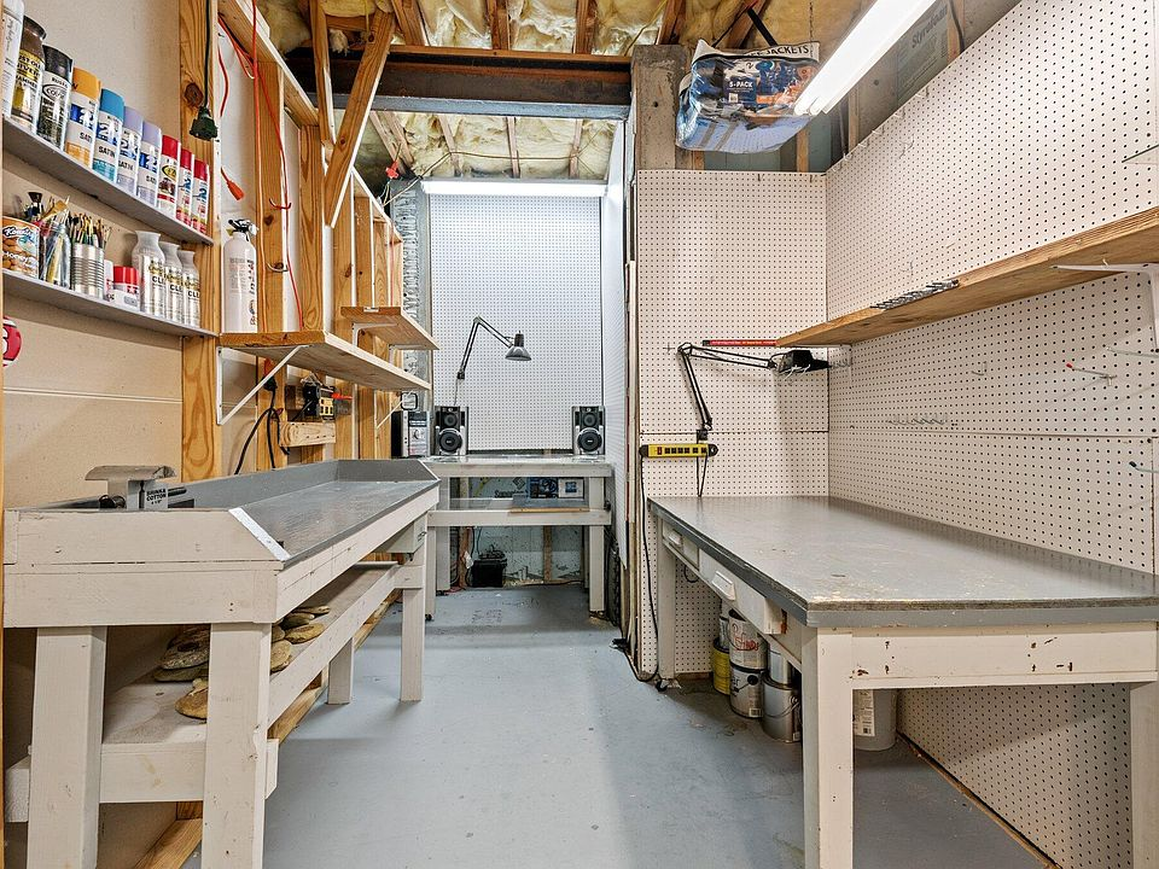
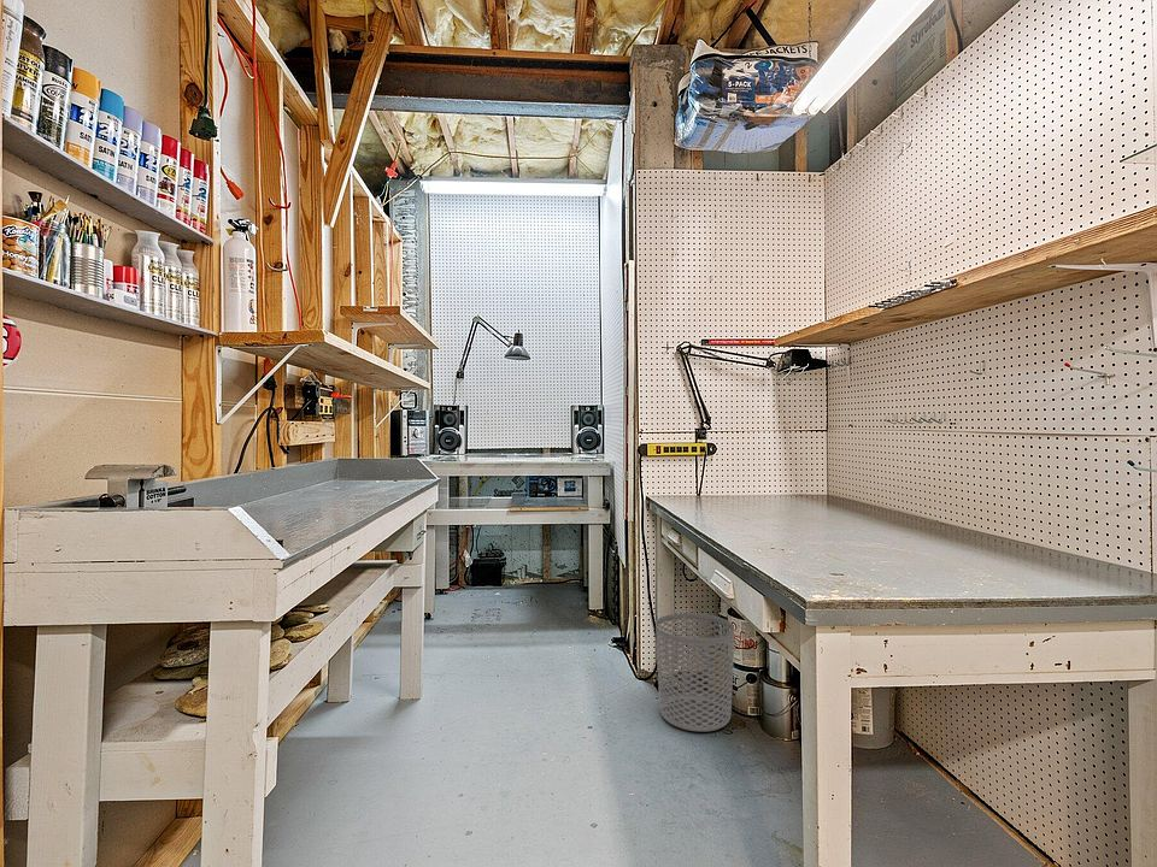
+ waste bin [654,612,735,733]
